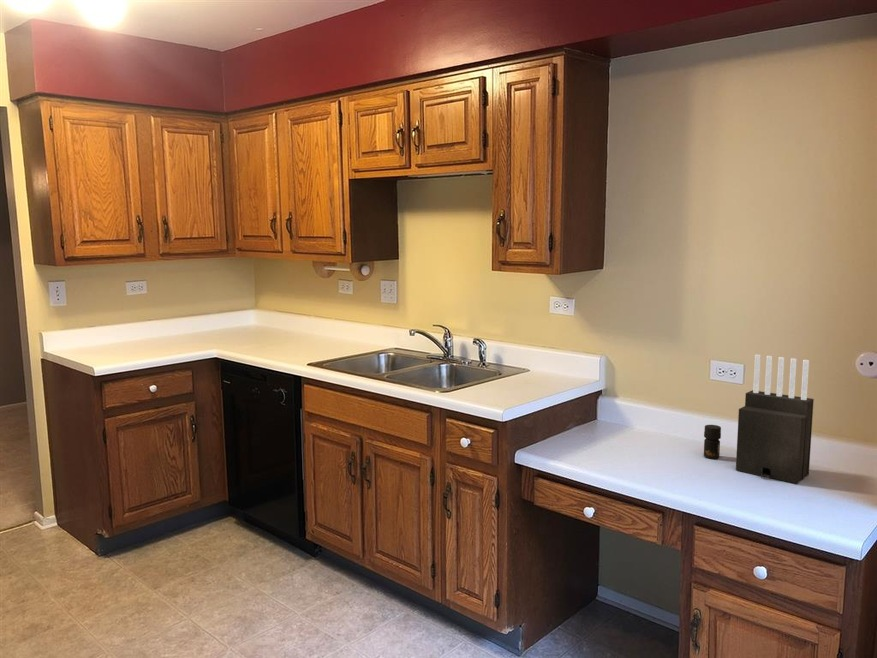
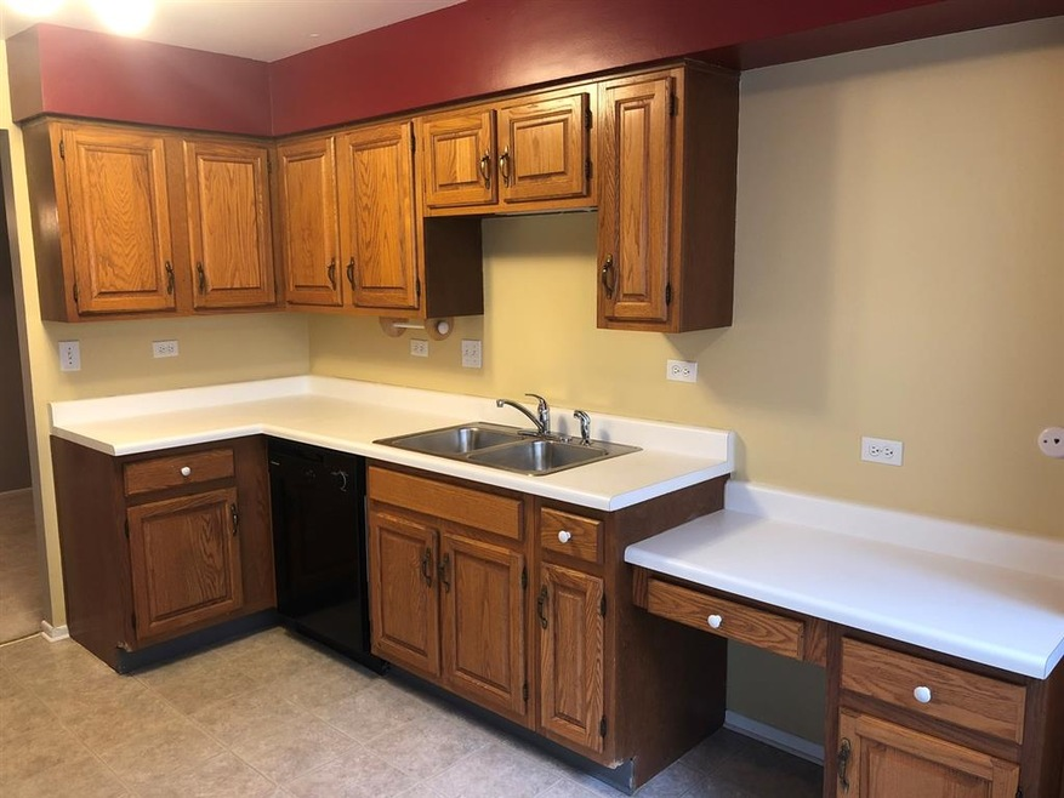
- knife block [735,354,815,485]
- jar [703,424,722,460]
